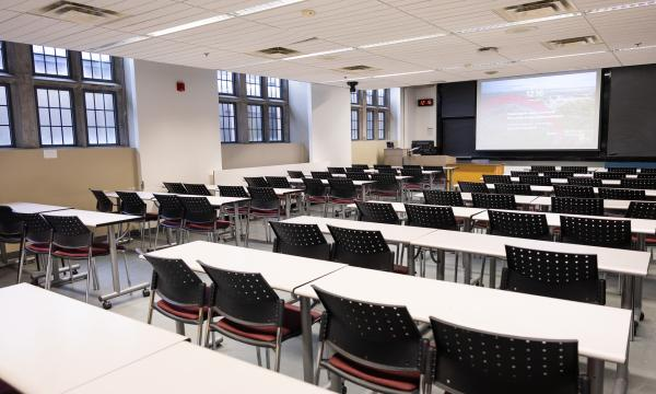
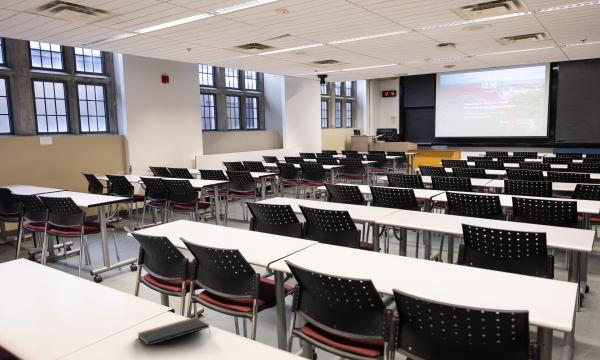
+ notepad [137,316,212,347]
